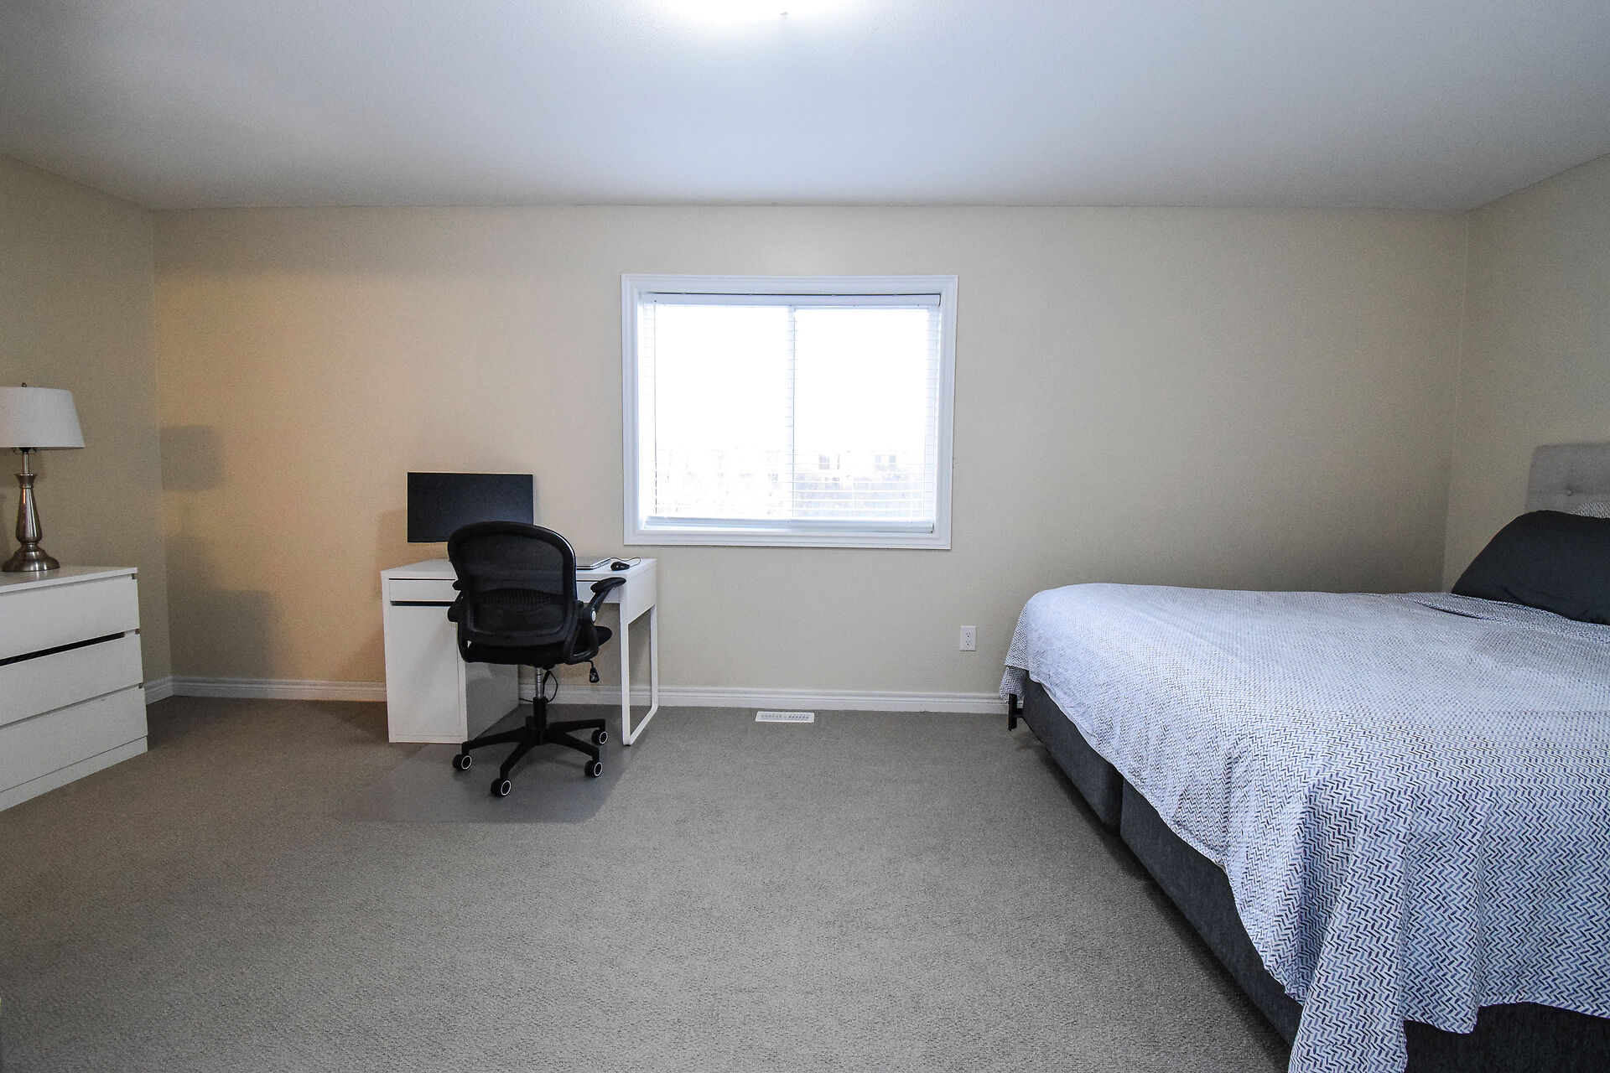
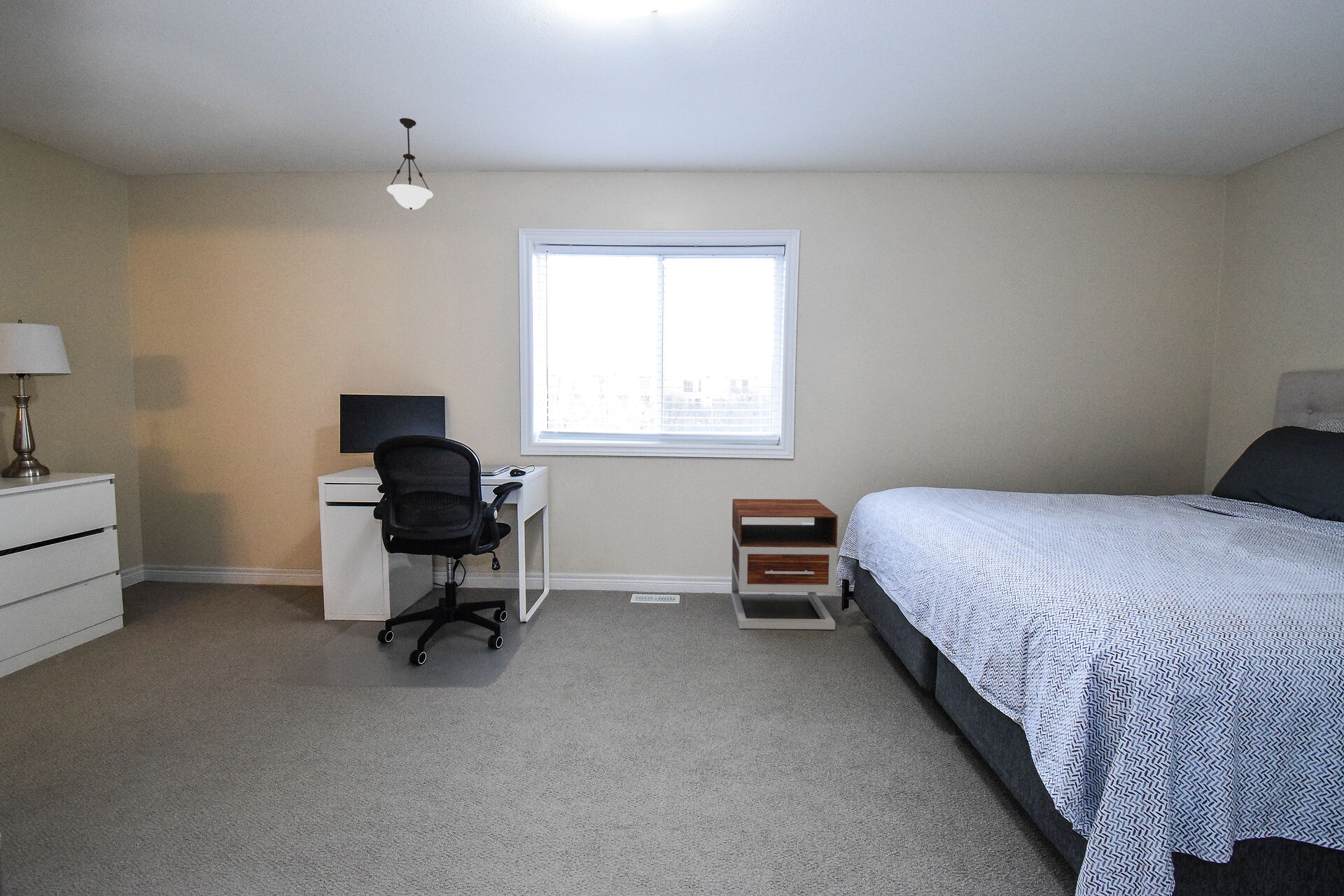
+ nightstand [731,498,839,630]
+ pendant light [386,118,434,210]
